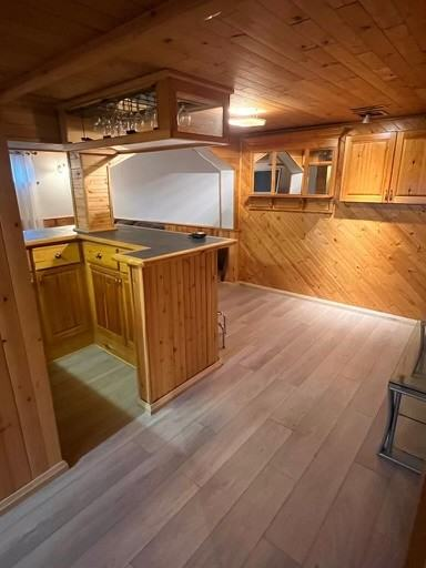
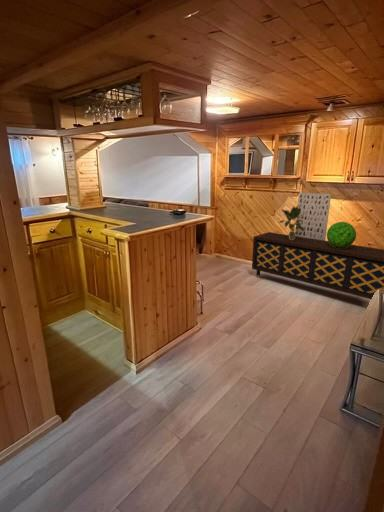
+ decorative sphere [326,221,357,248]
+ potted plant [278,204,305,240]
+ wall art [294,192,332,241]
+ sideboard [251,231,384,300]
